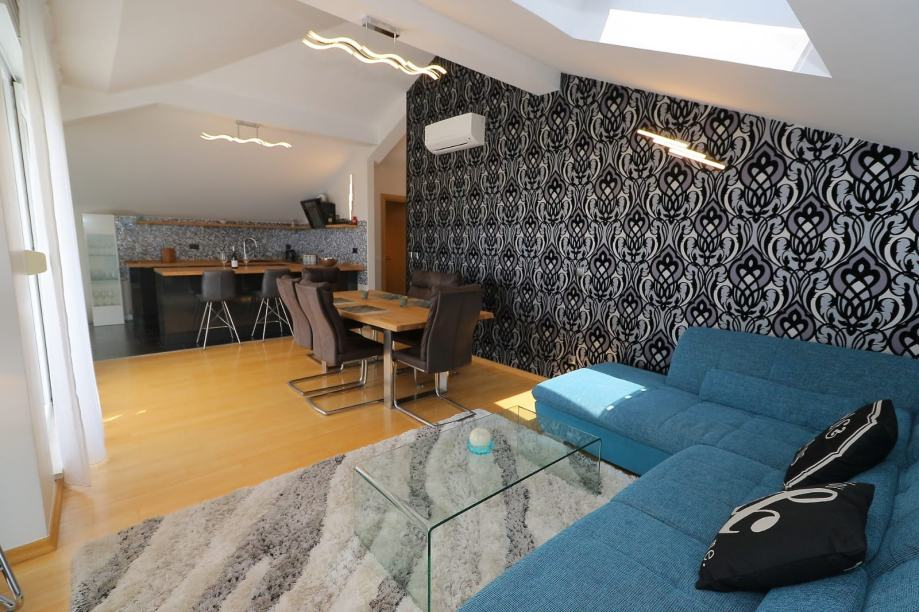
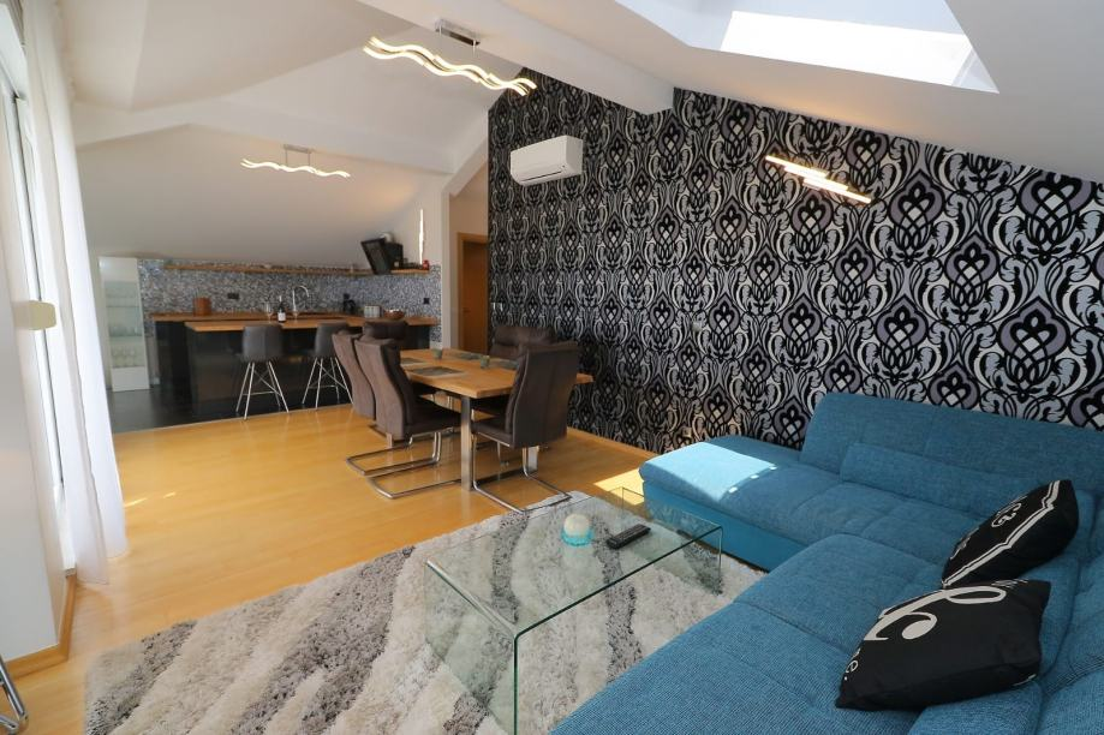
+ remote control [604,522,652,550]
